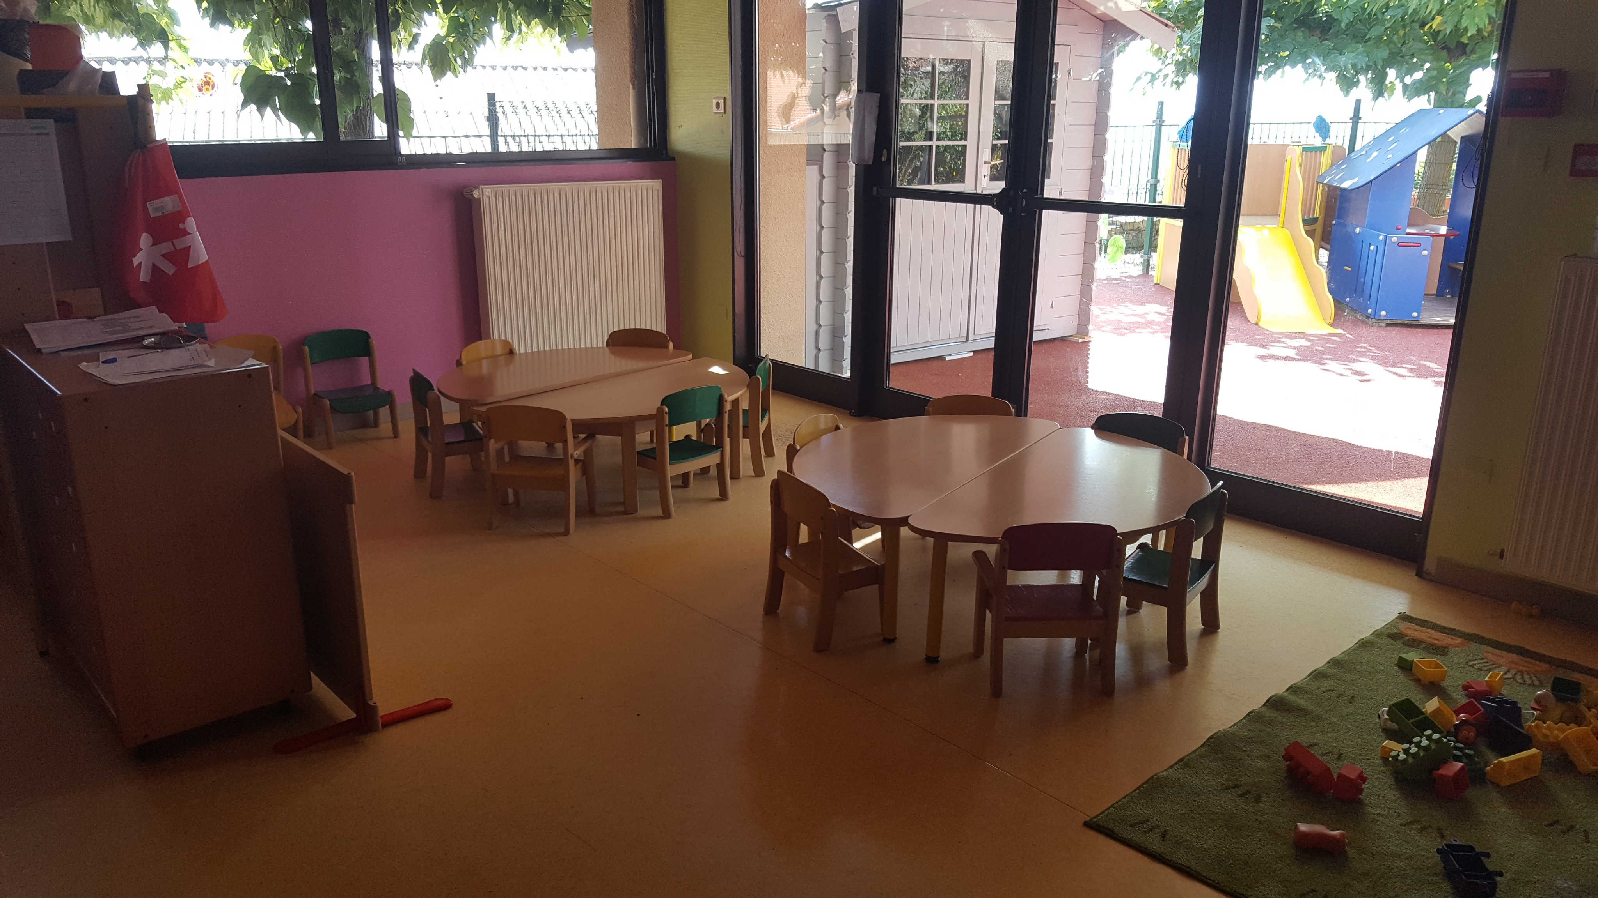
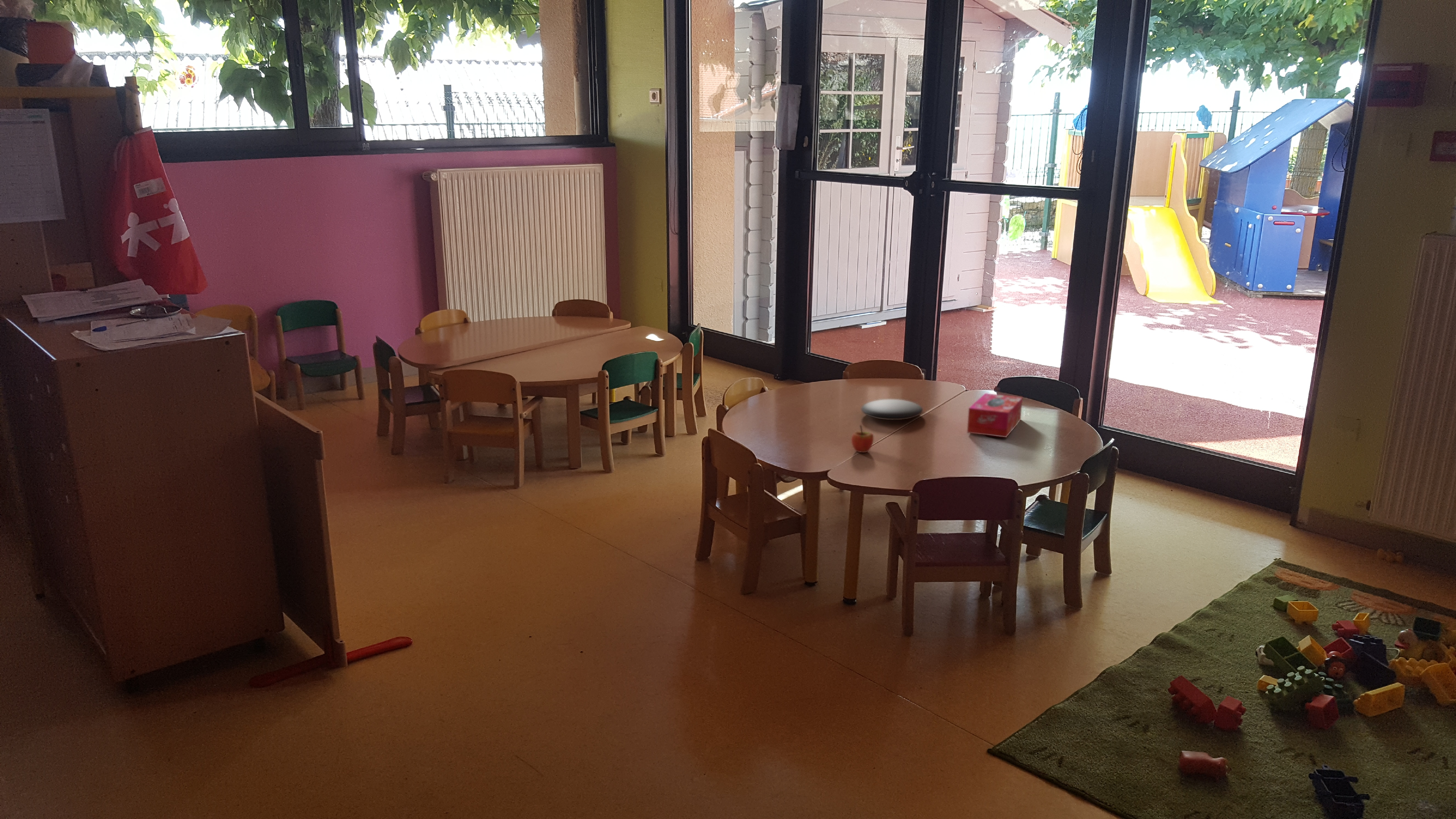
+ plate [861,399,923,420]
+ apple [851,424,874,453]
+ tissue box [967,393,1023,438]
